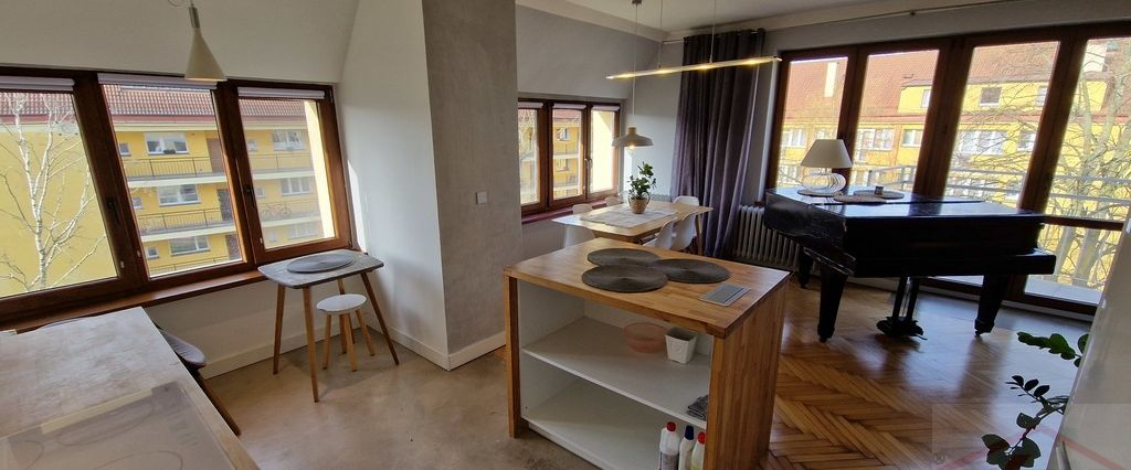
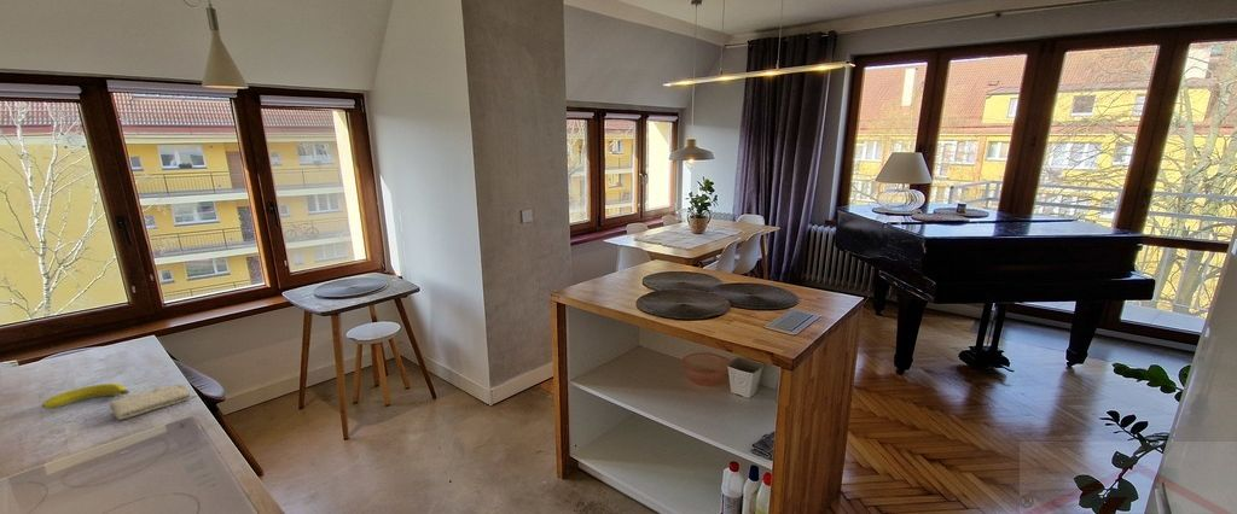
+ fruit [41,382,130,410]
+ washcloth [109,382,192,421]
